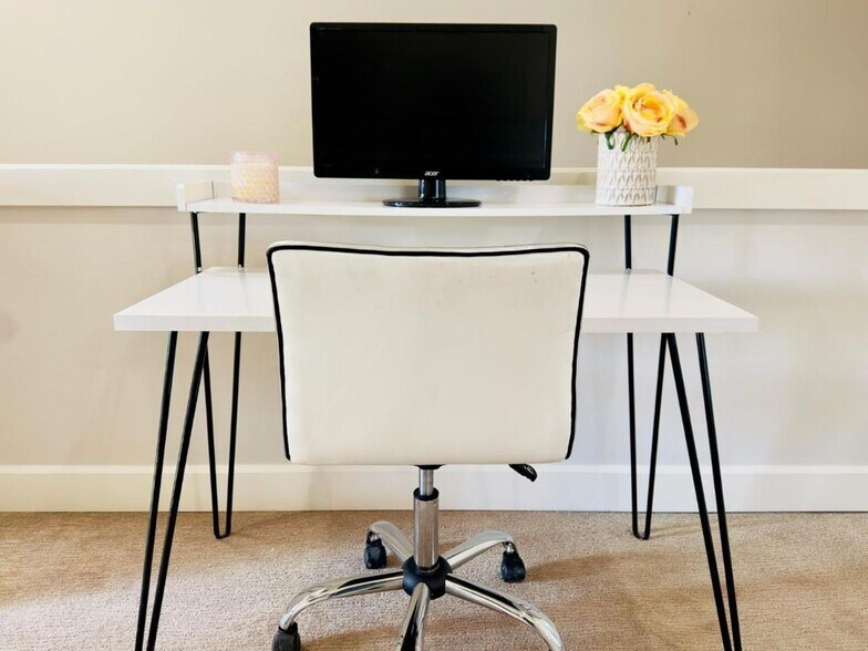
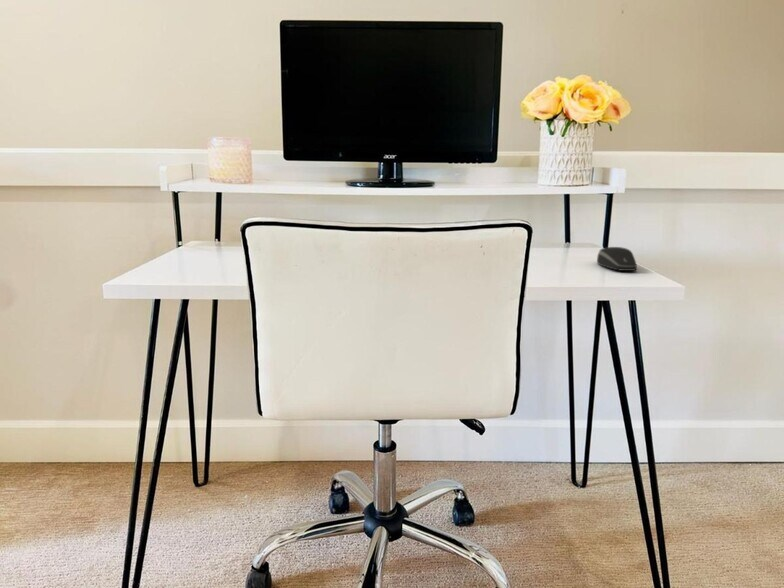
+ computer mouse [596,246,638,272]
